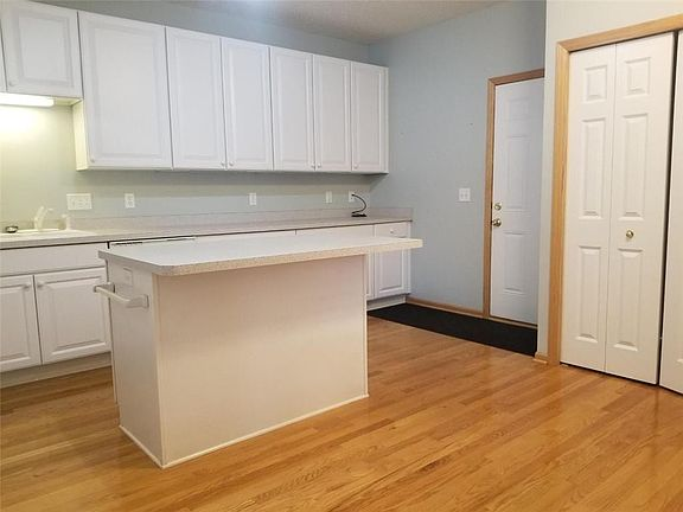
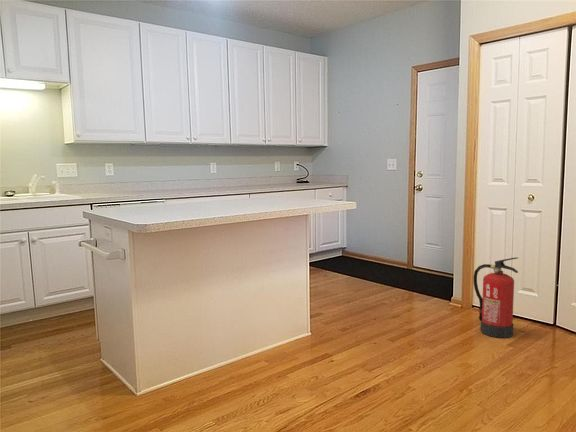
+ fire extinguisher [473,256,519,339]
